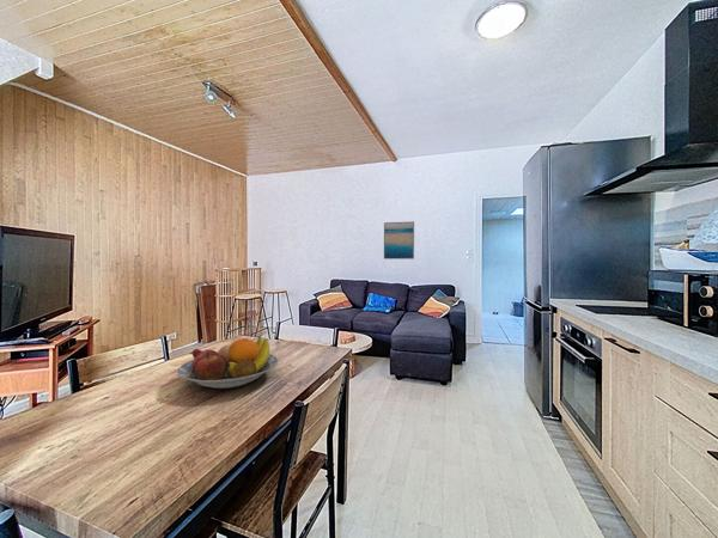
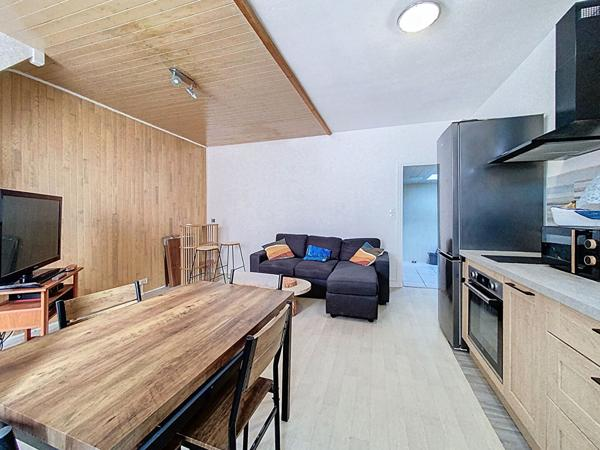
- wall art [383,220,415,261]
- fruit bowl [176,335,279,390]
